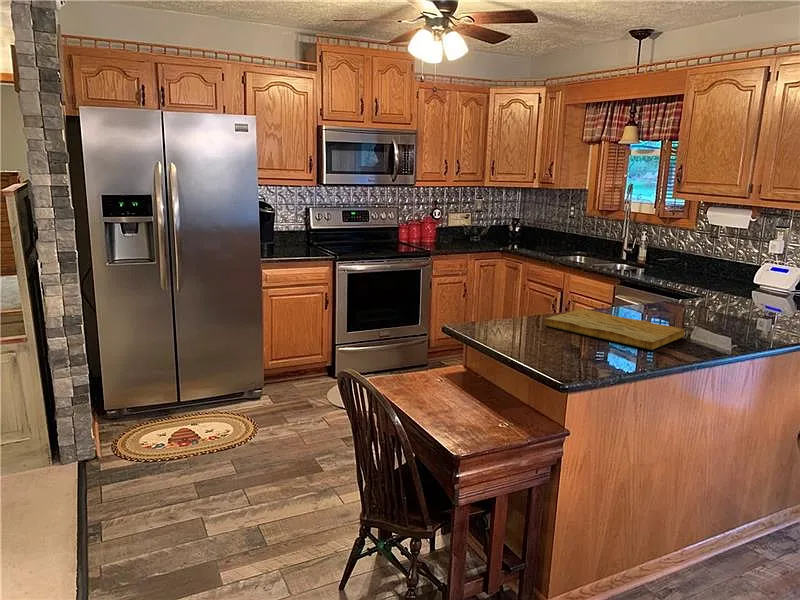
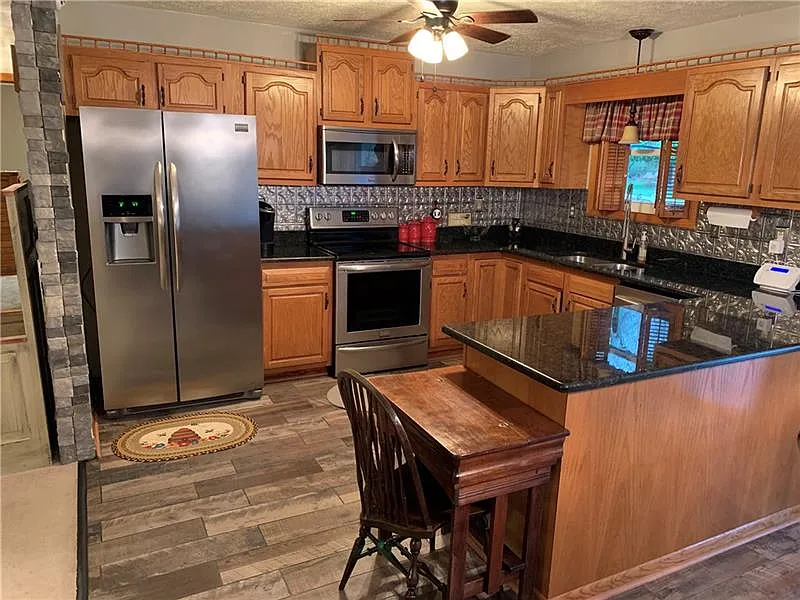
- cutting board [543,309,686,351]
